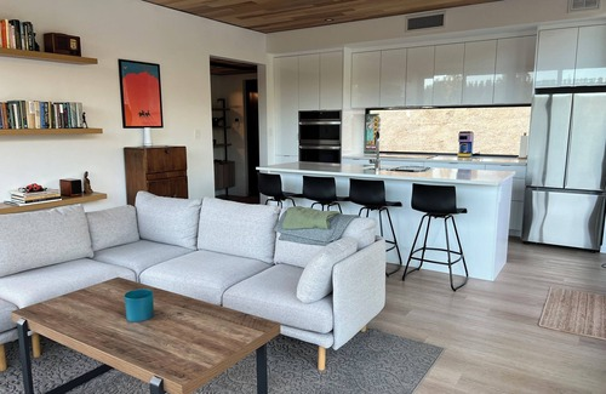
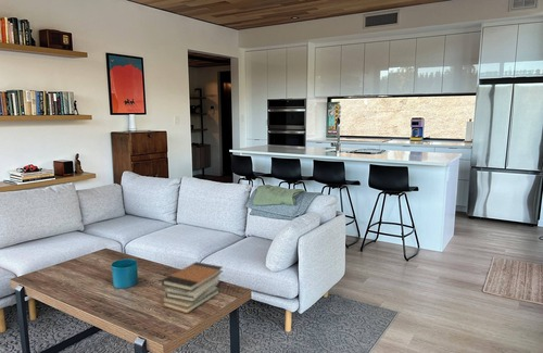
+ book stack [161,261,224,314]
